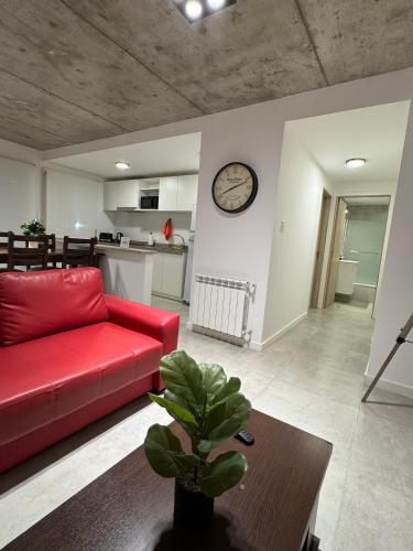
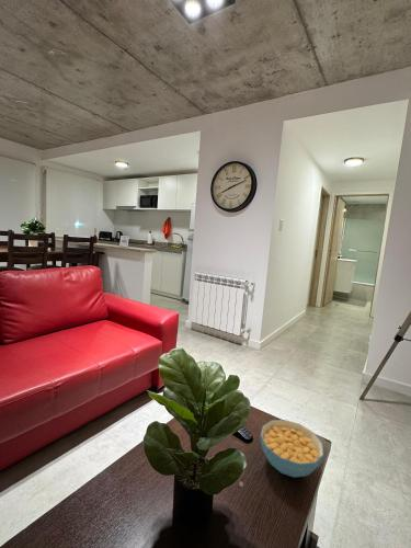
+ cereal bowl [260,419,324,478]
